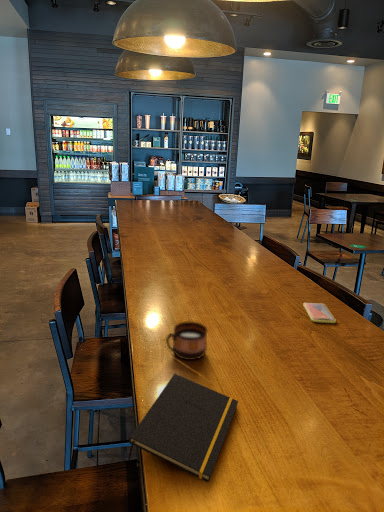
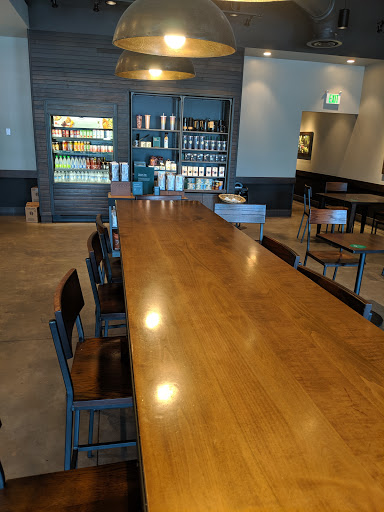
- smartphone [302,302,337,324]
- cup [165,321,208,361]
- notepad [127,373,239,483]
